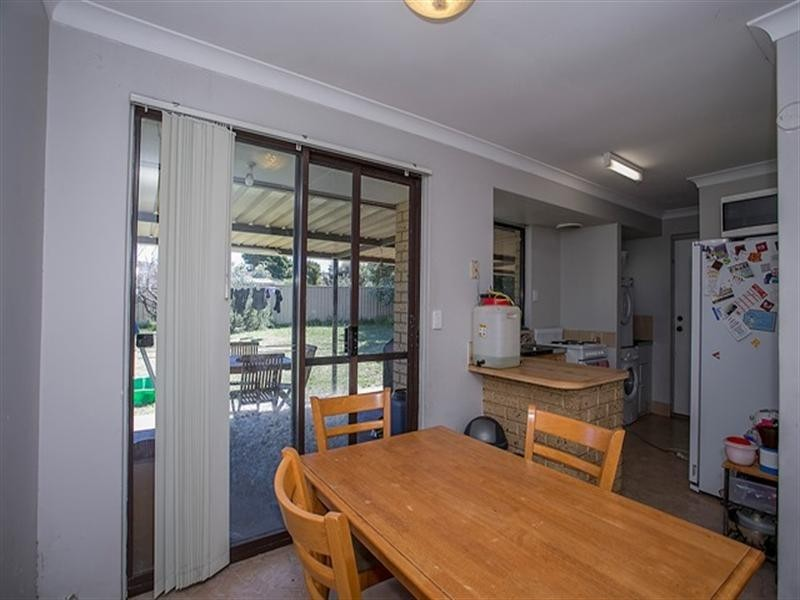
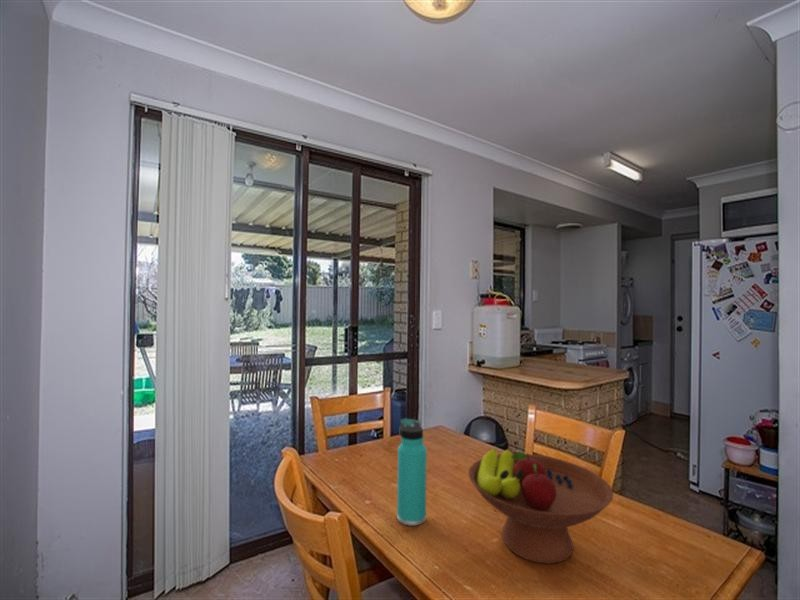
+ fruit bowl [468,448,615,565]
+ thermos bottle [396,417,428,527]
